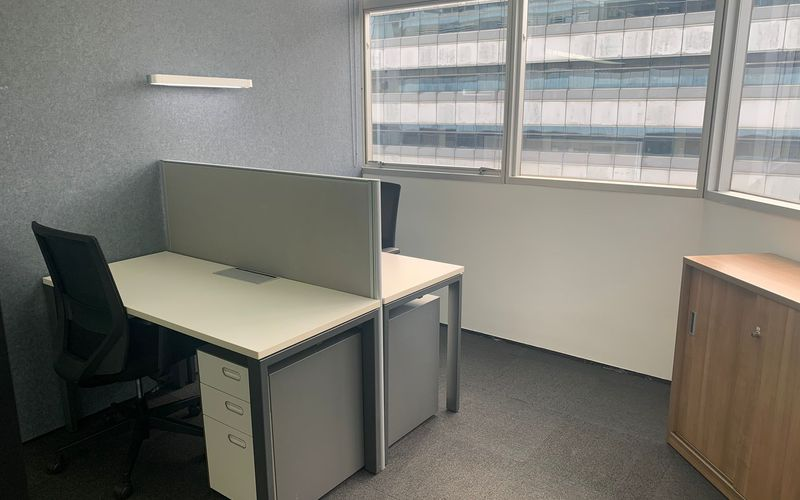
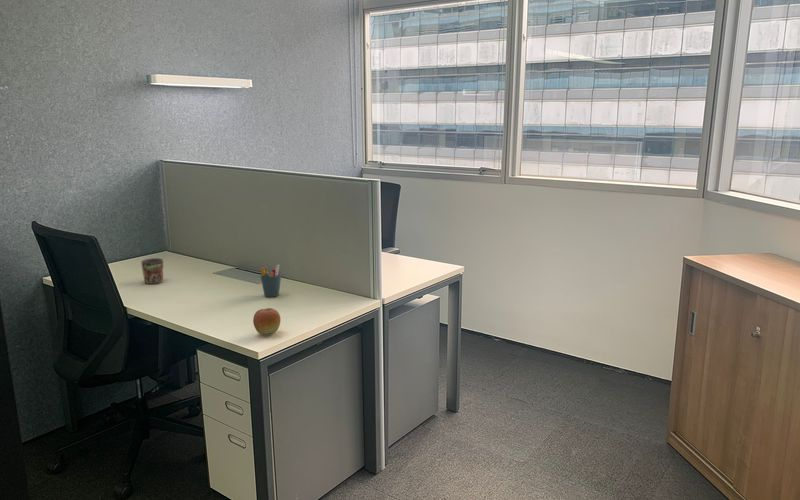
+ apple [252,307,281,335]
+ mug [140,257,164,285]
+ pen holder [259,264,282,298]
